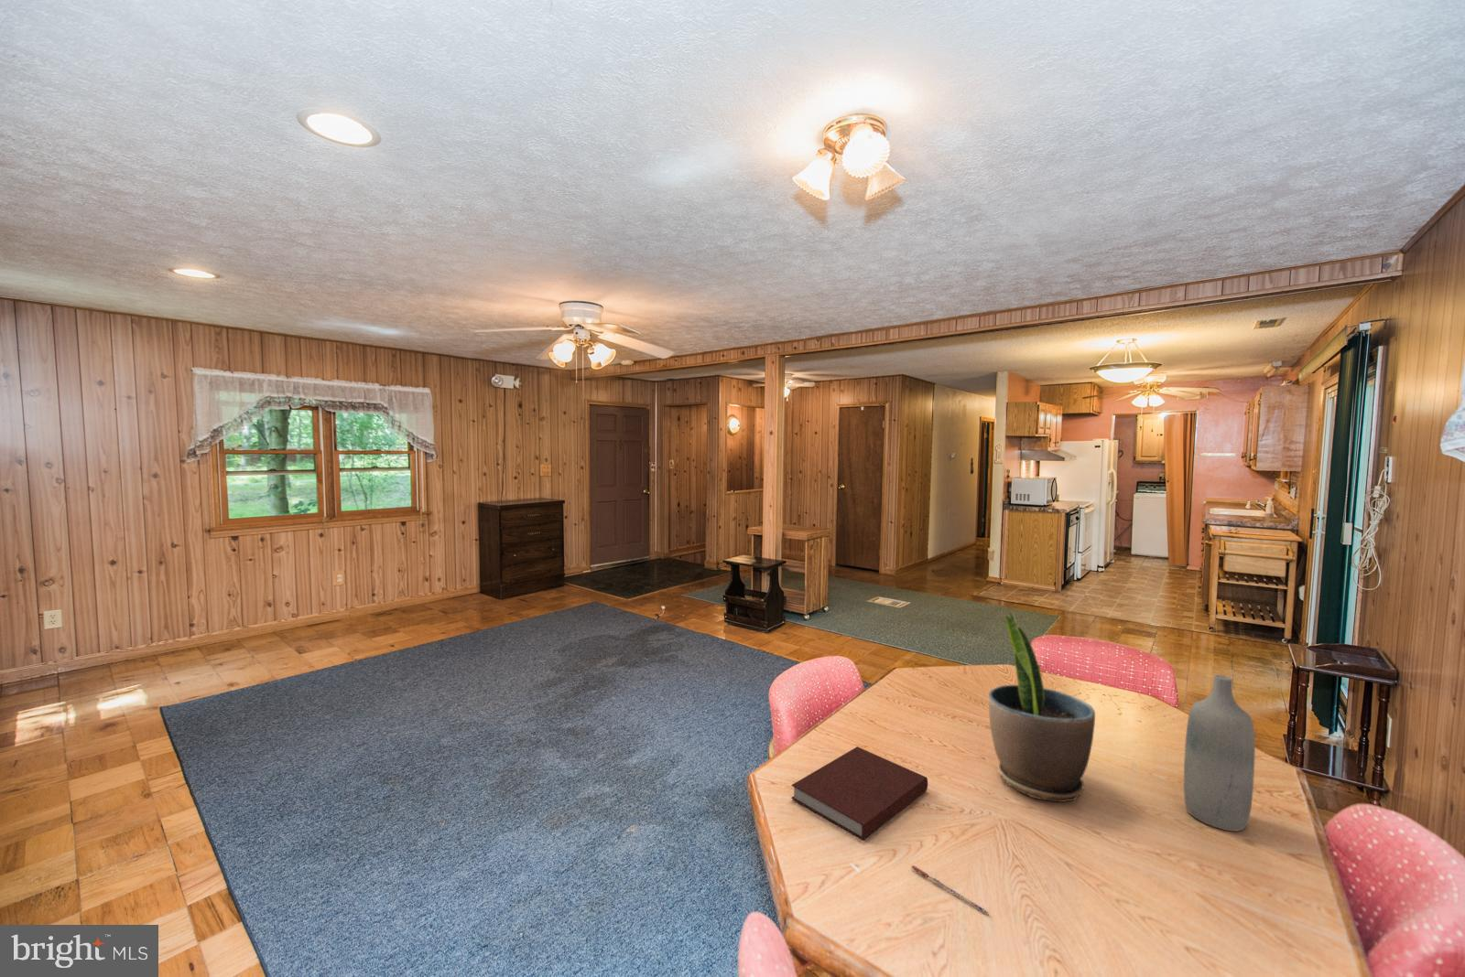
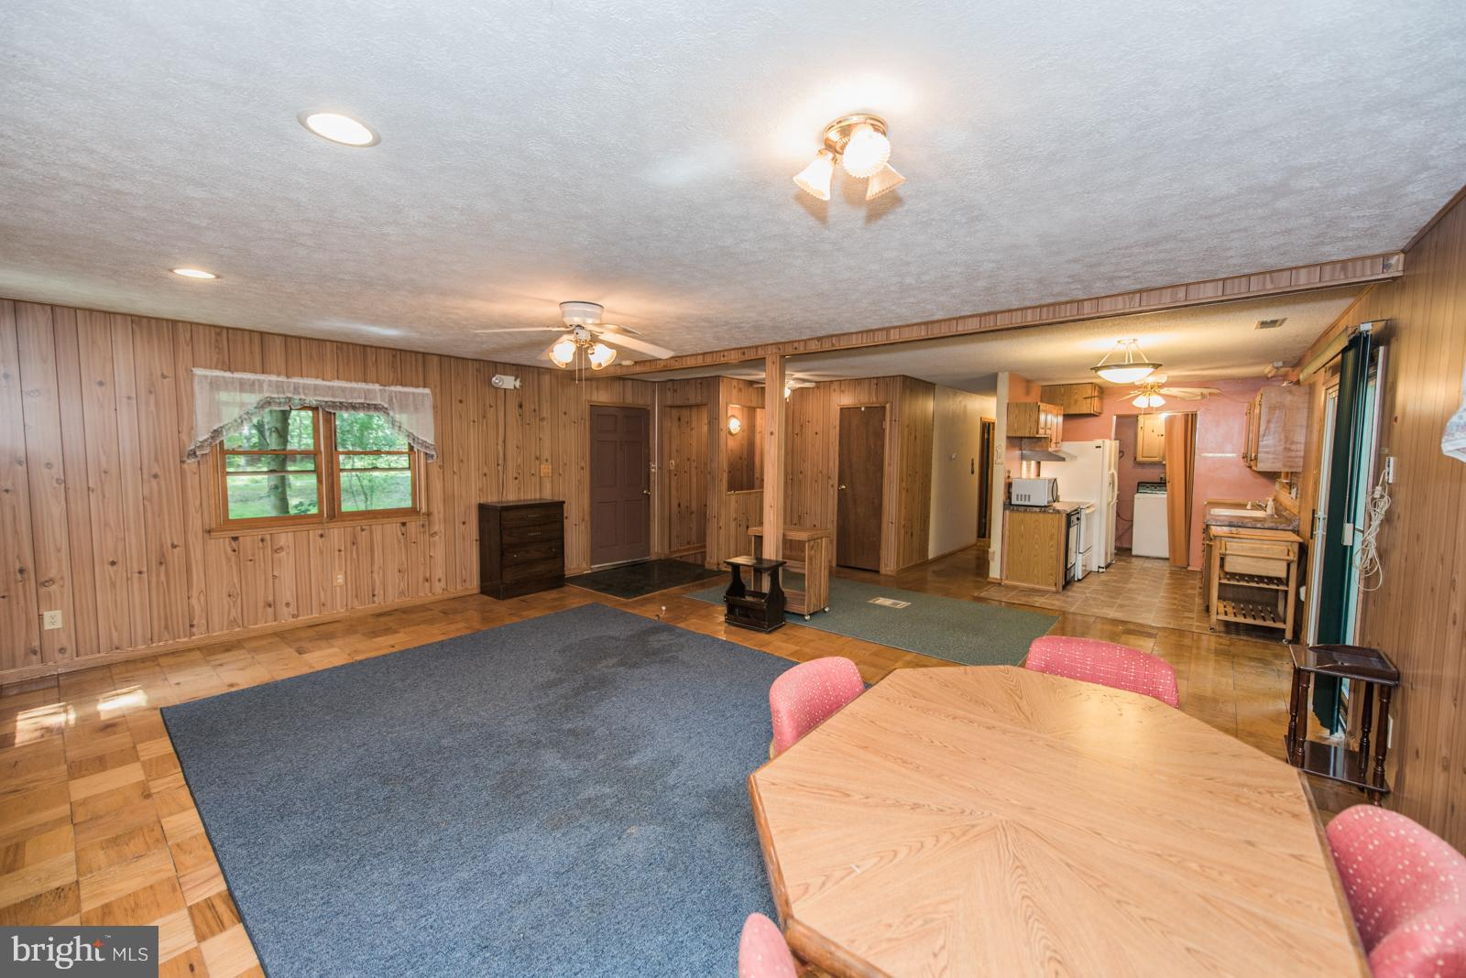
- bottle [1182,674,1257,832]
- potted plant [988,611,1096,804]
- notebook [790,746,928,841]
- pen [911,865,989,914]
